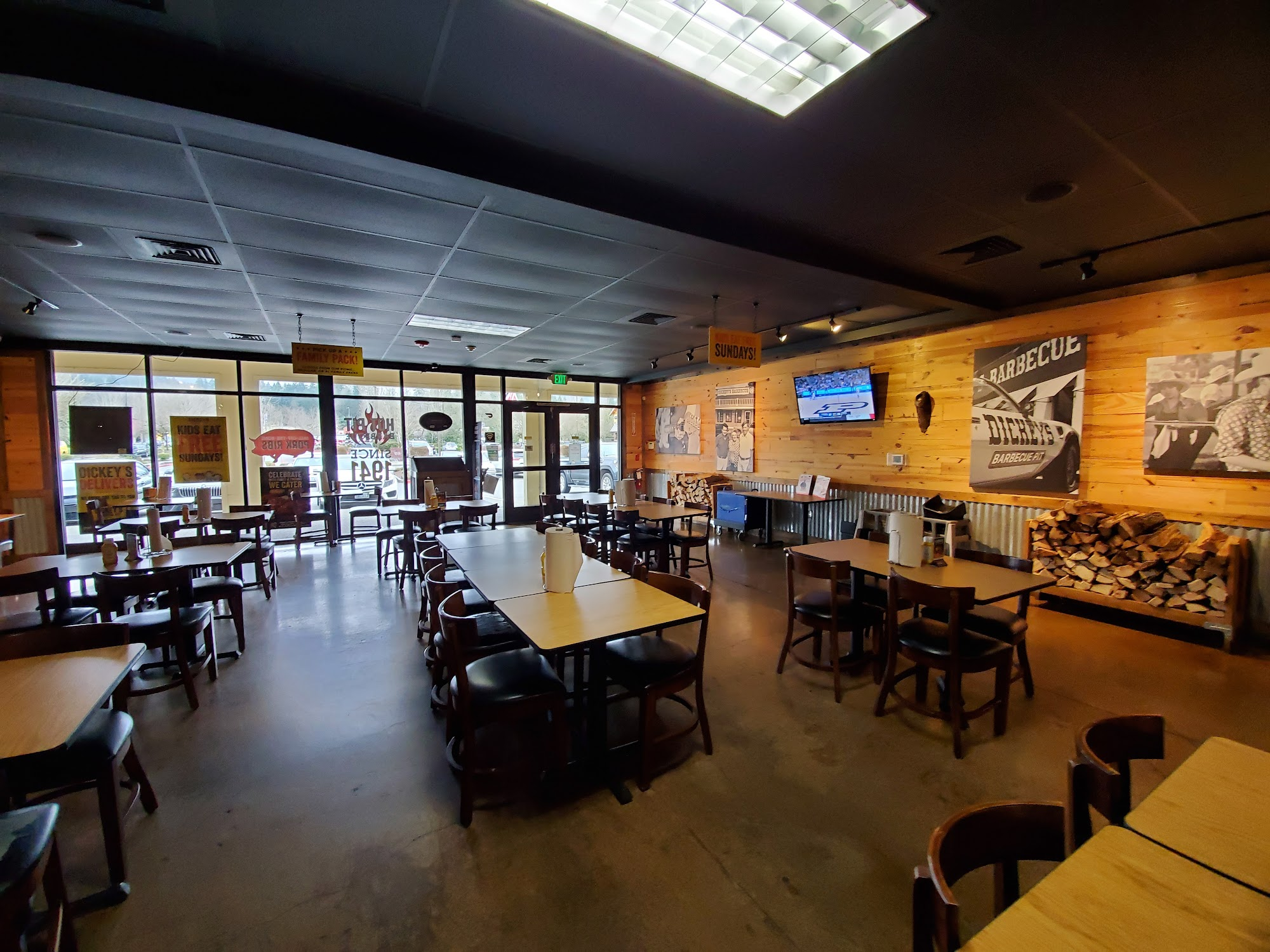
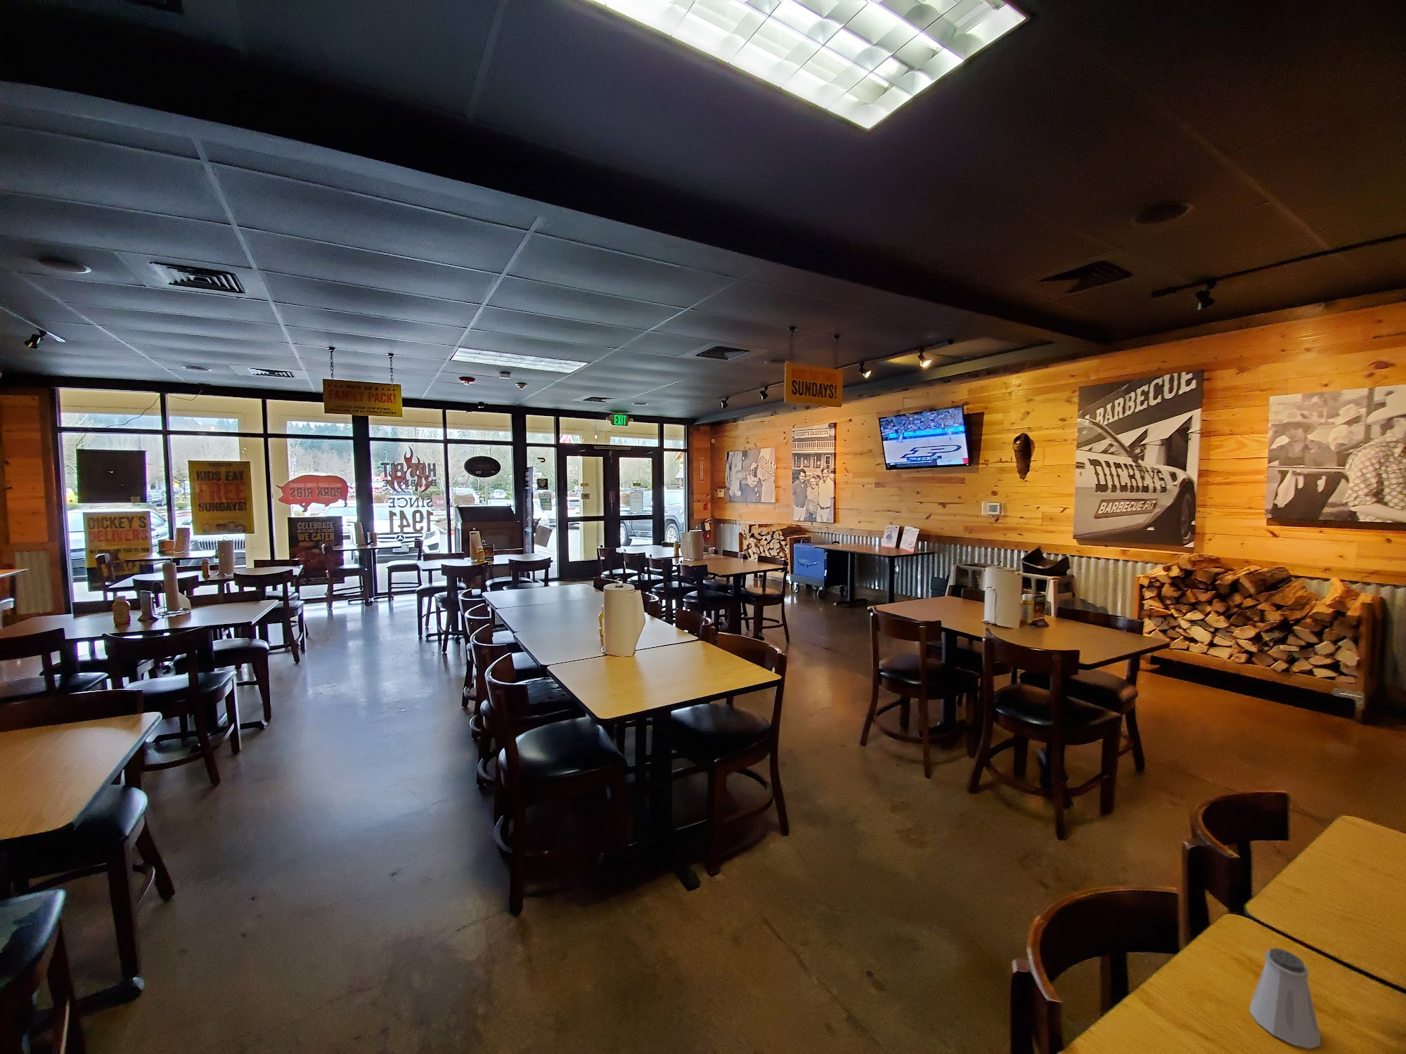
+ saltshaker [1249,948,1321,1050]
